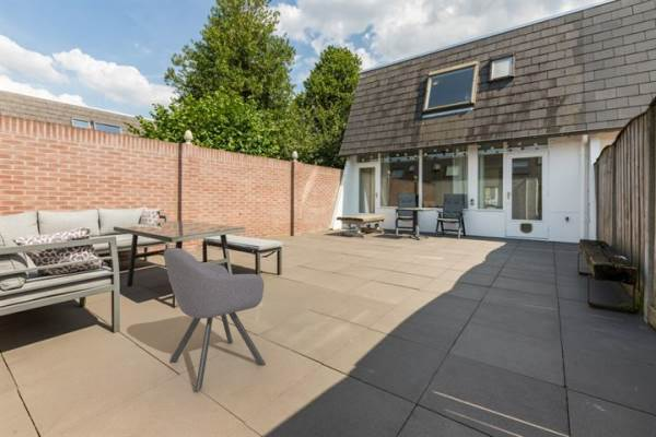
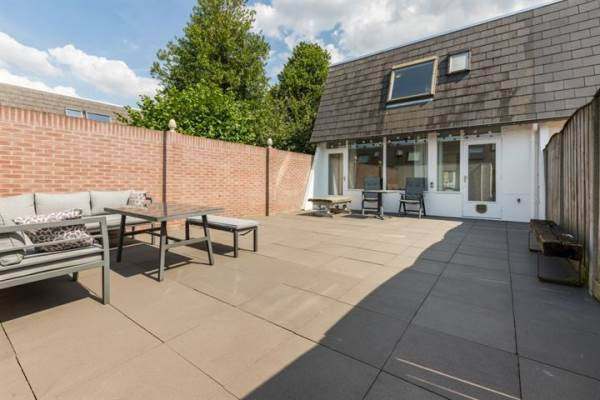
- chair [163,247,267,392]
